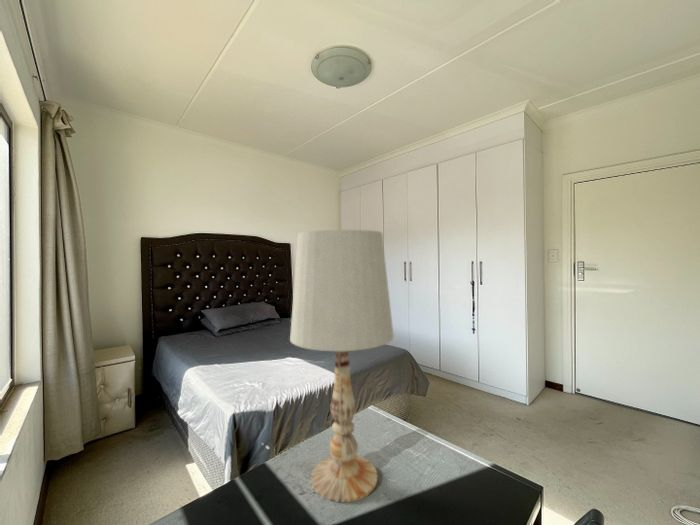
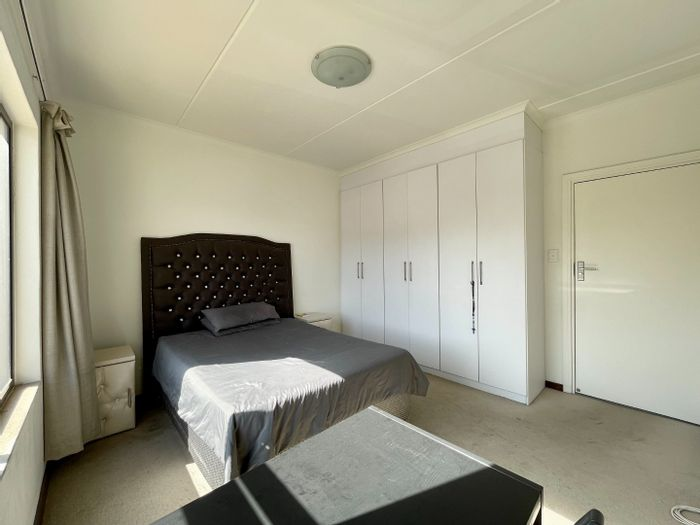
- table lamp [289,229,395,503]
